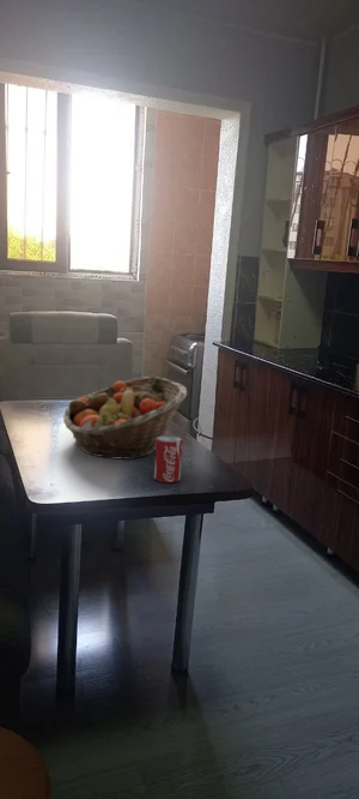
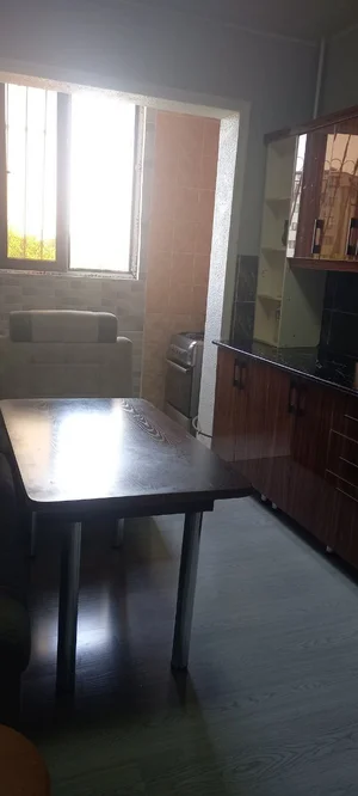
- beverage can [153,434,184,485]
- fruit basket [62,376,188,461]
